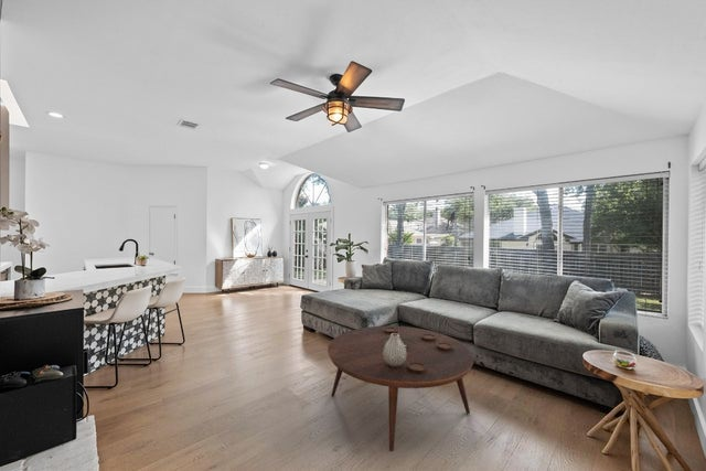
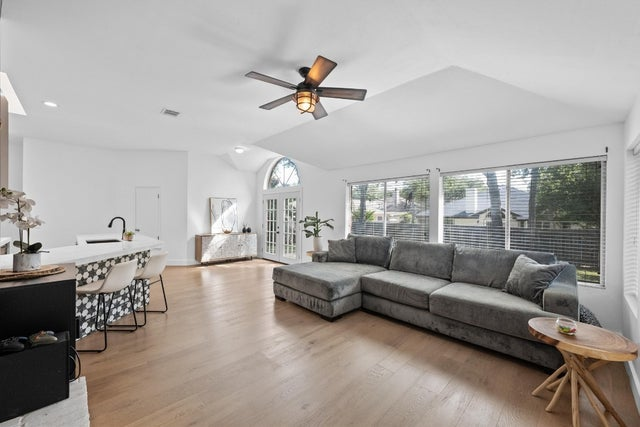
- vase [383,333,407,366]
- coffee table [327,325,474,452]
